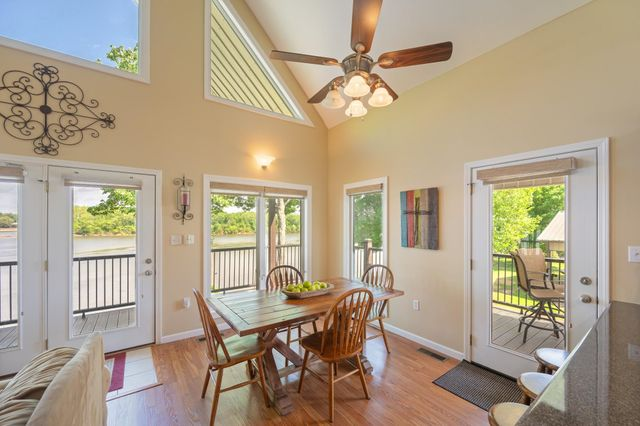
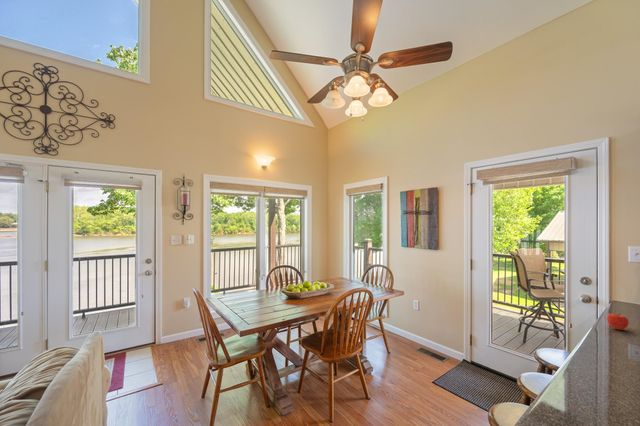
+ fruit [606,312,630,331]
